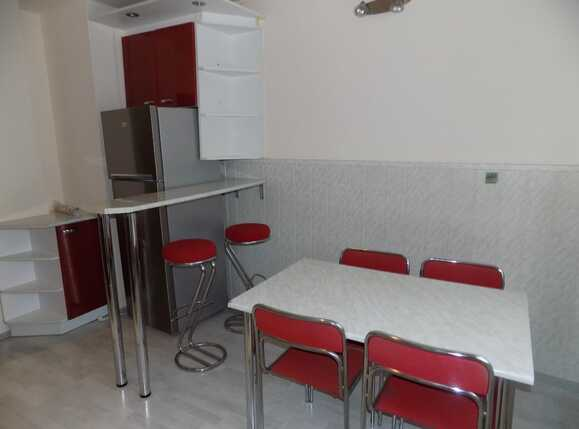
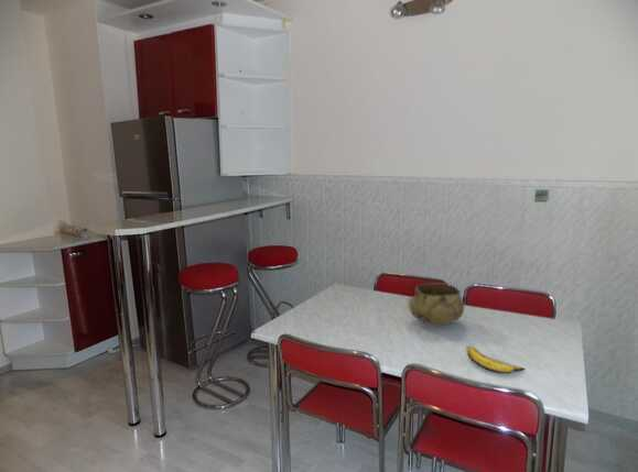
+ banana [467,347,527,374]
+ decorative bowl [409,282,465,328]
